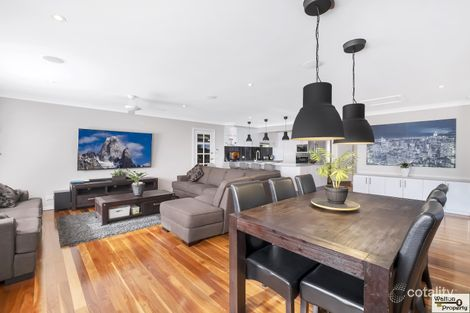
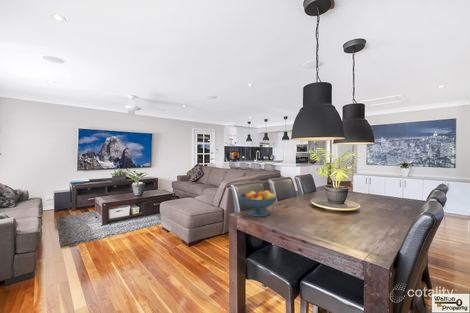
+ fruit bowl [238,189,278,217]
